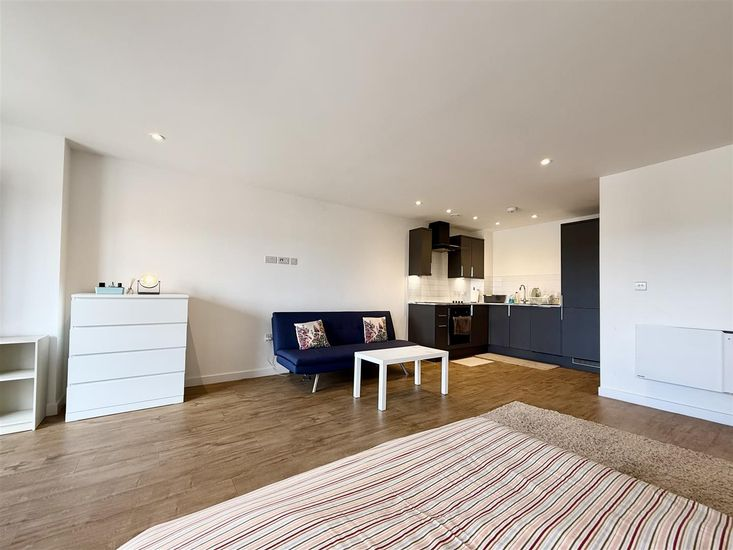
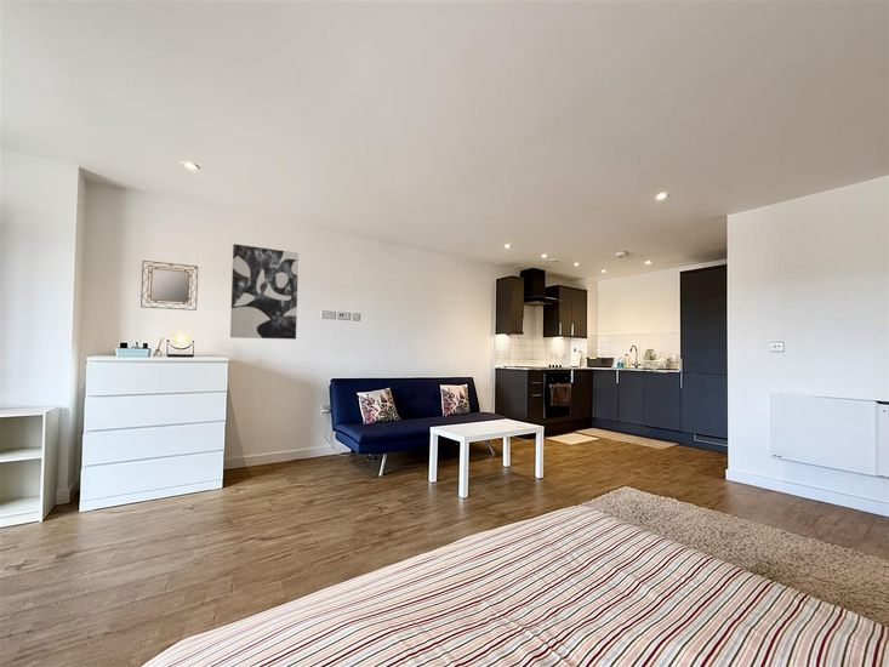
+ home mirror [139,260,199,312]
+ wall art [229,243,300,341]
